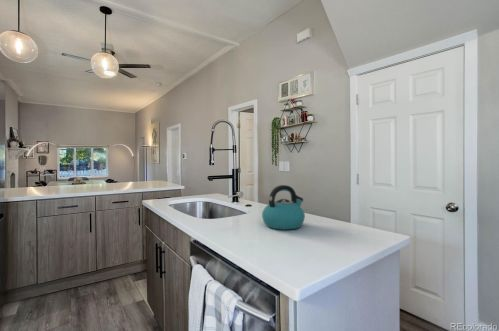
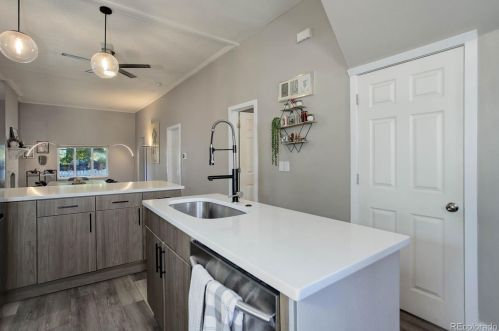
- kettle [261,184,306,231]
